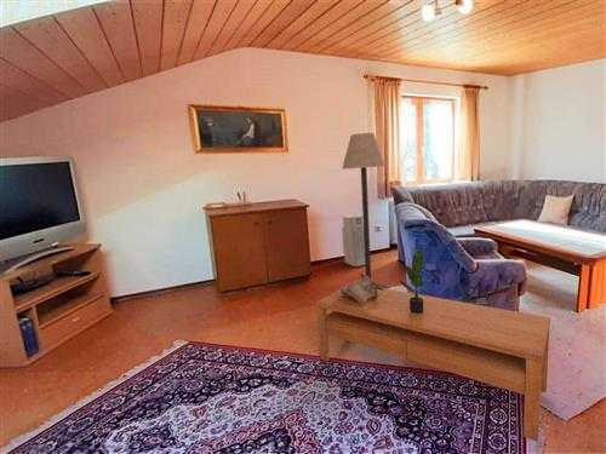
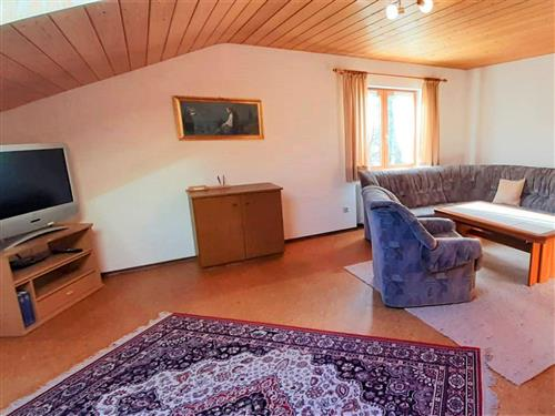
- decorative bowl [339,271,384,305]
- floor lamp [341,132,390,289]
- coffee table [315,282,551,443]
- potted plant [399,247,433,314]
- air purifier [341,214,365,268]
